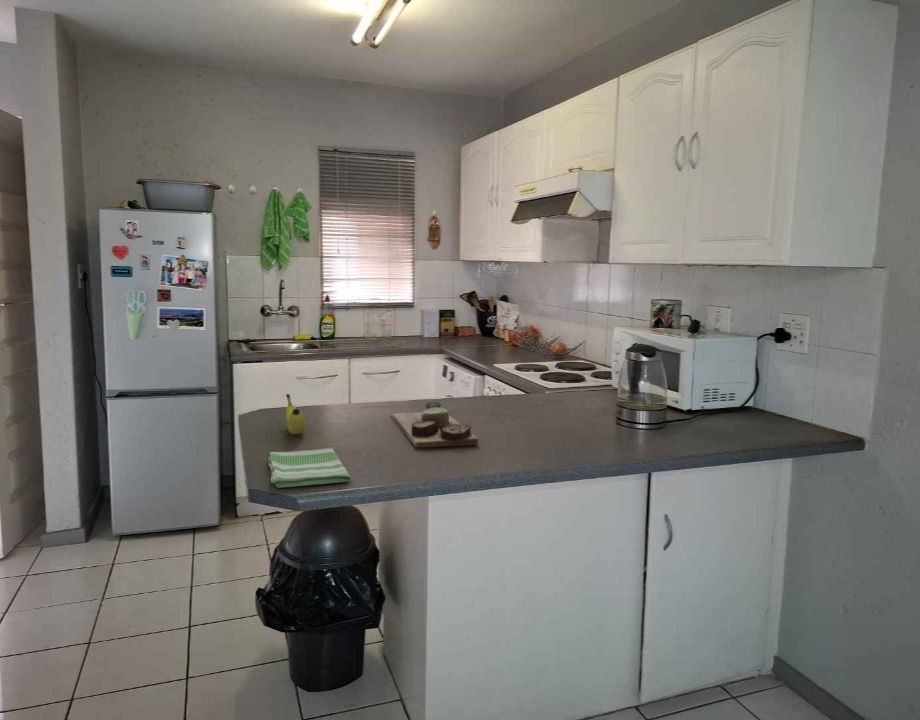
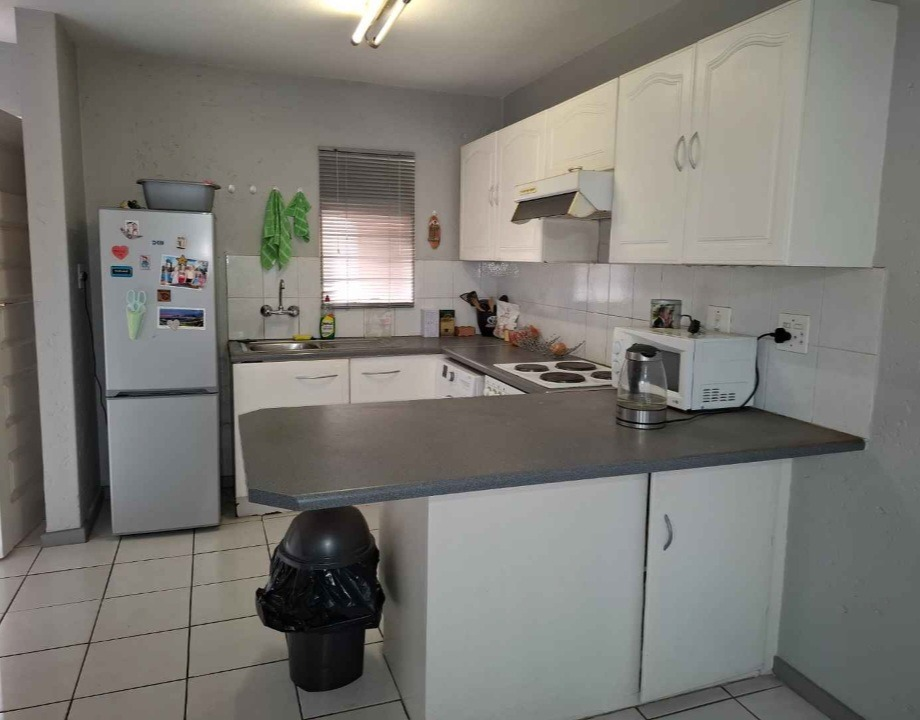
- dish towel [267,447,353,489]
- fruit [285,393,307,435]
- cutting board [390,401,479,448]
